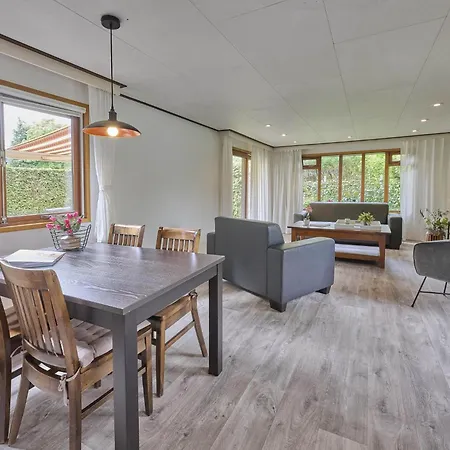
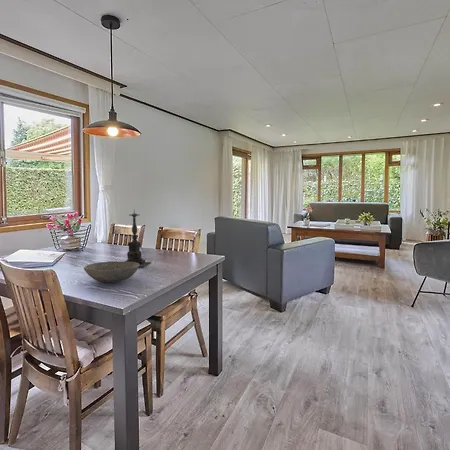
+ bowl [83,260,140,283]
+ candle holder [124,210,152,268]
